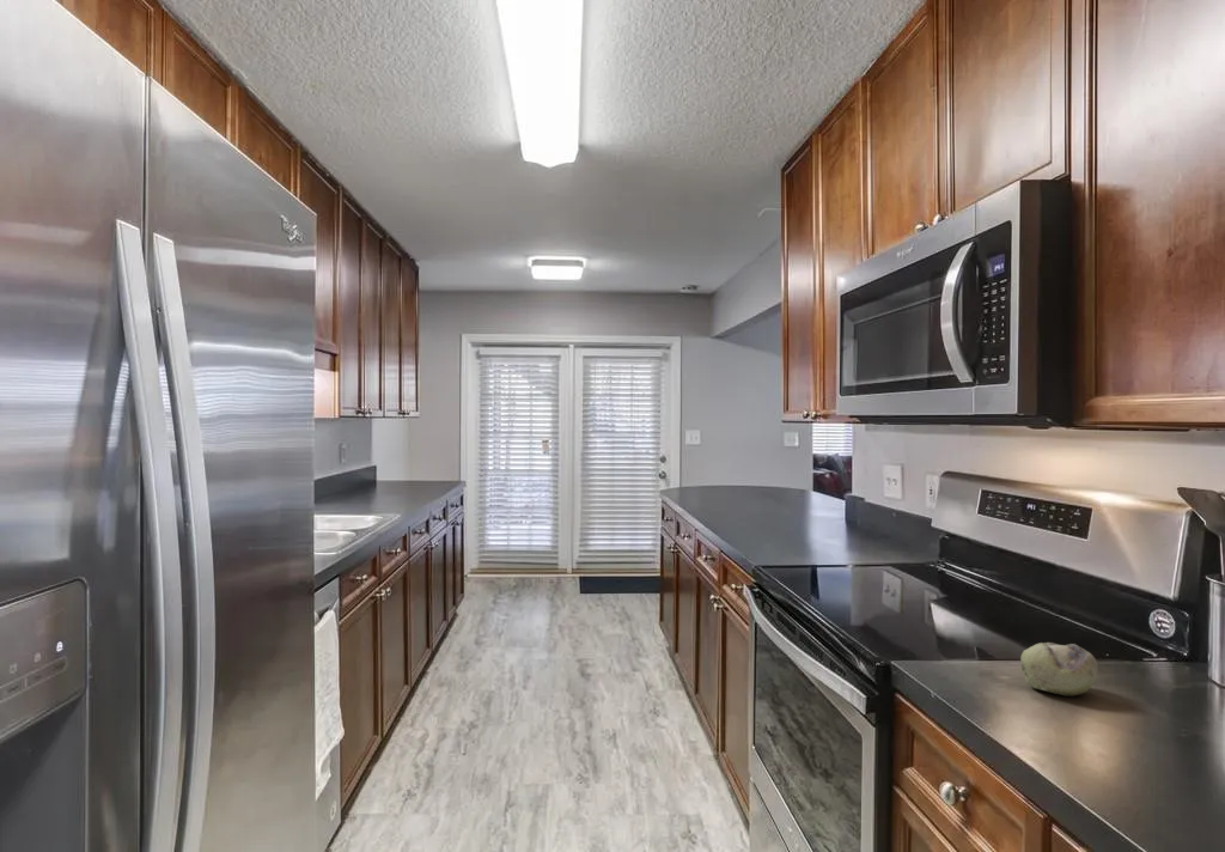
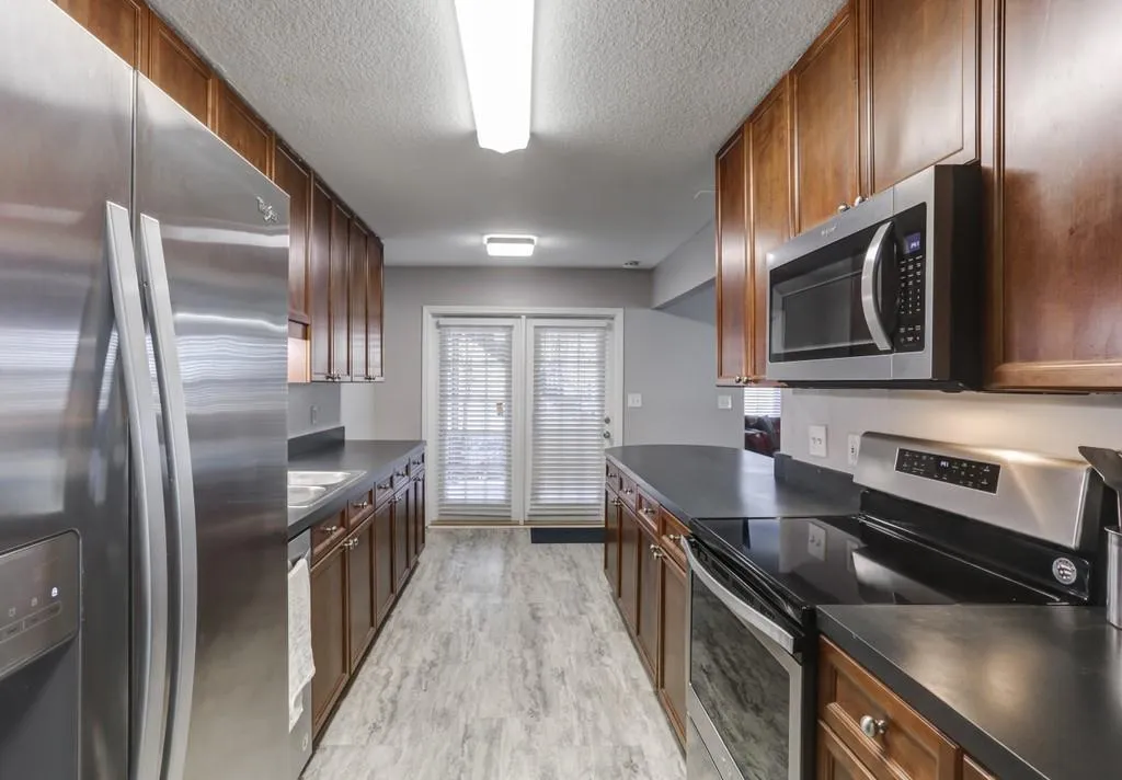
- fruit [1018,641,1098,696]
